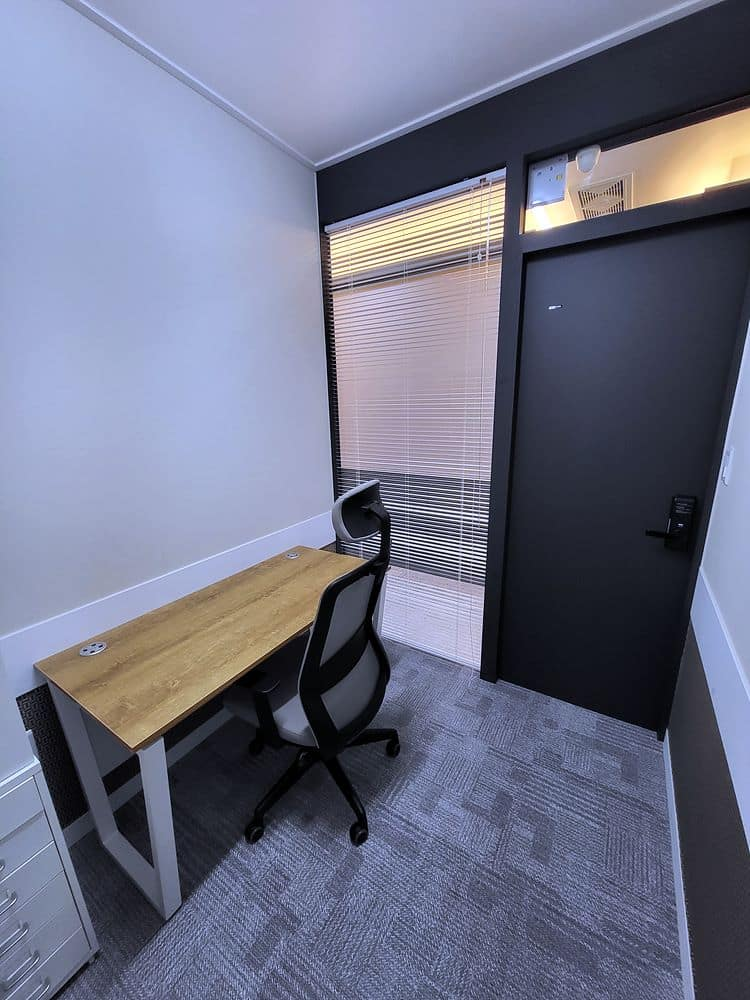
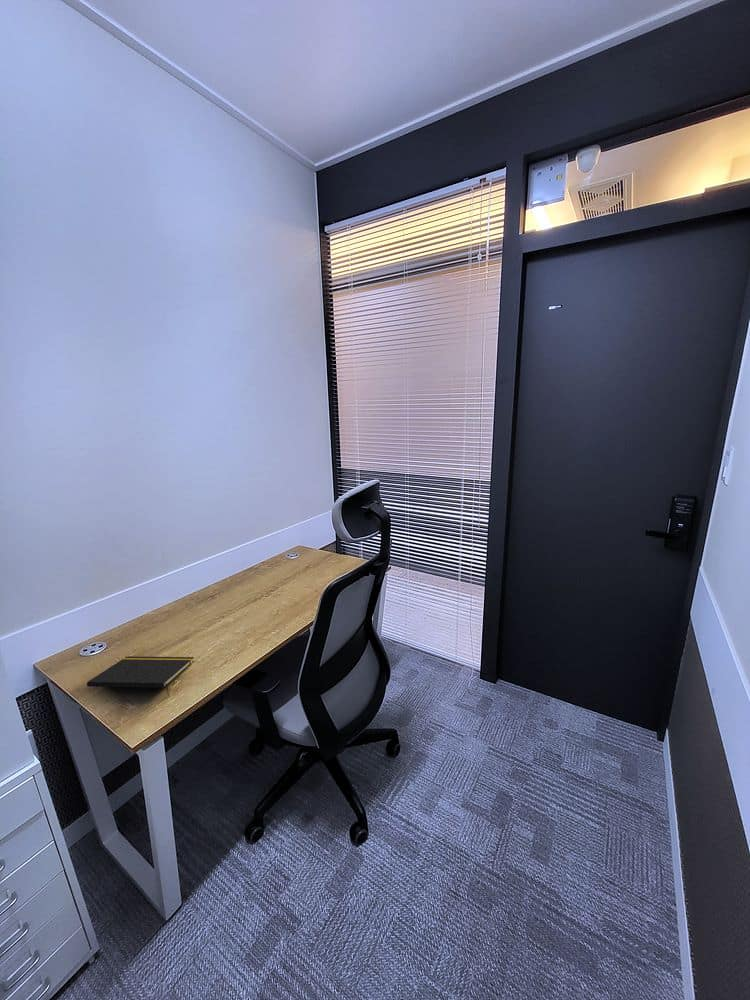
+ notepad [86,655,195,697]
